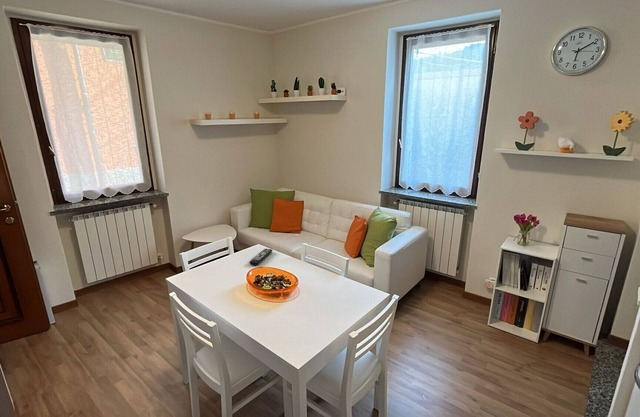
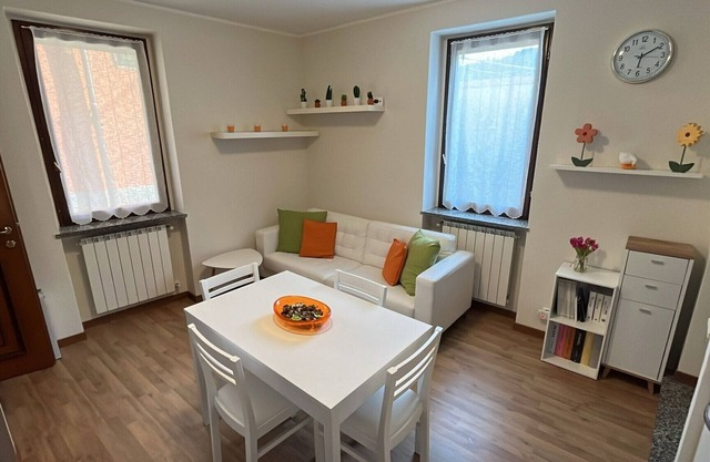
- remote control [248,248,273,266]
